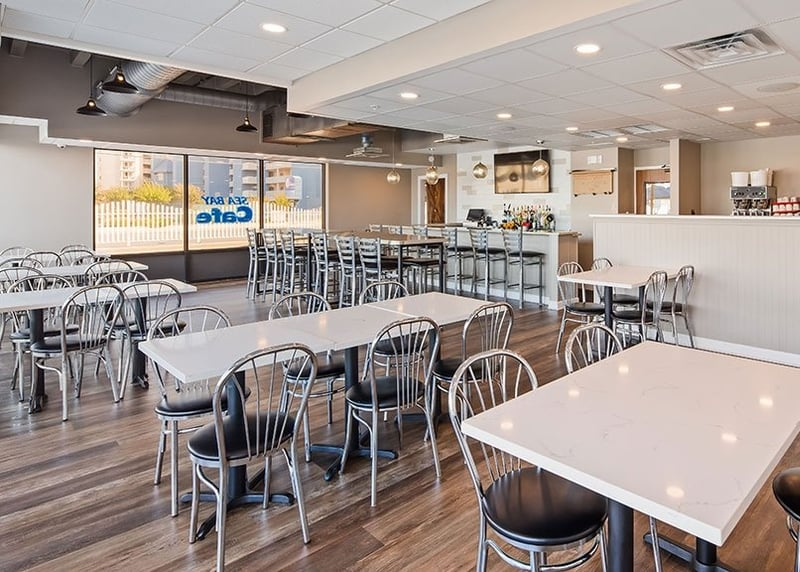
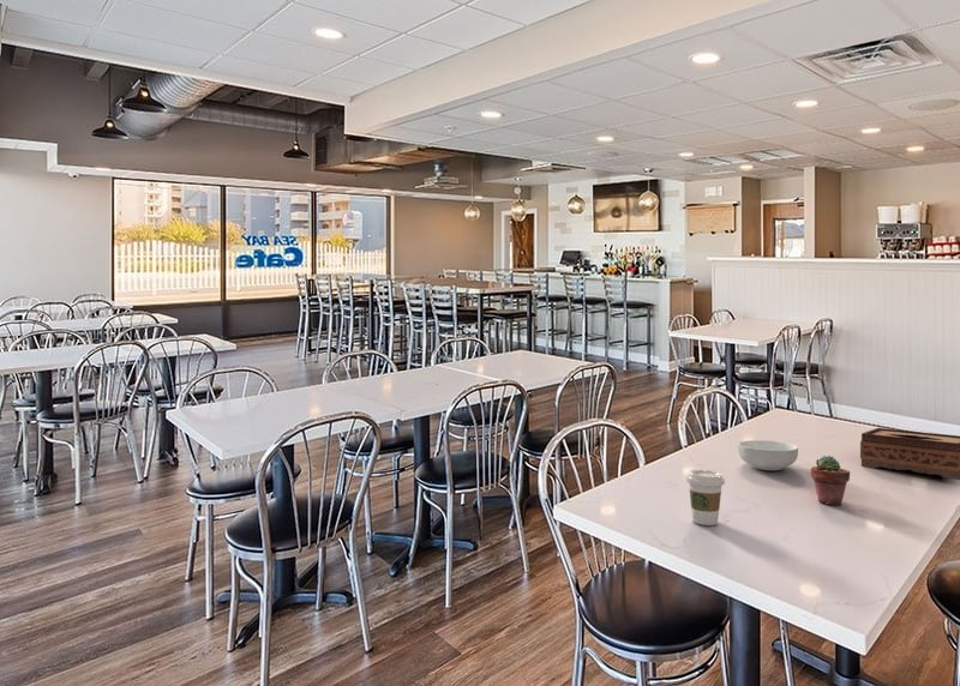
+ tissue box [859,427,960,481]
+ coffee cup [685,469,726,526]
+ cereal bowl [737,439,799,471]
+ potted succulent [810,455,851,506]
